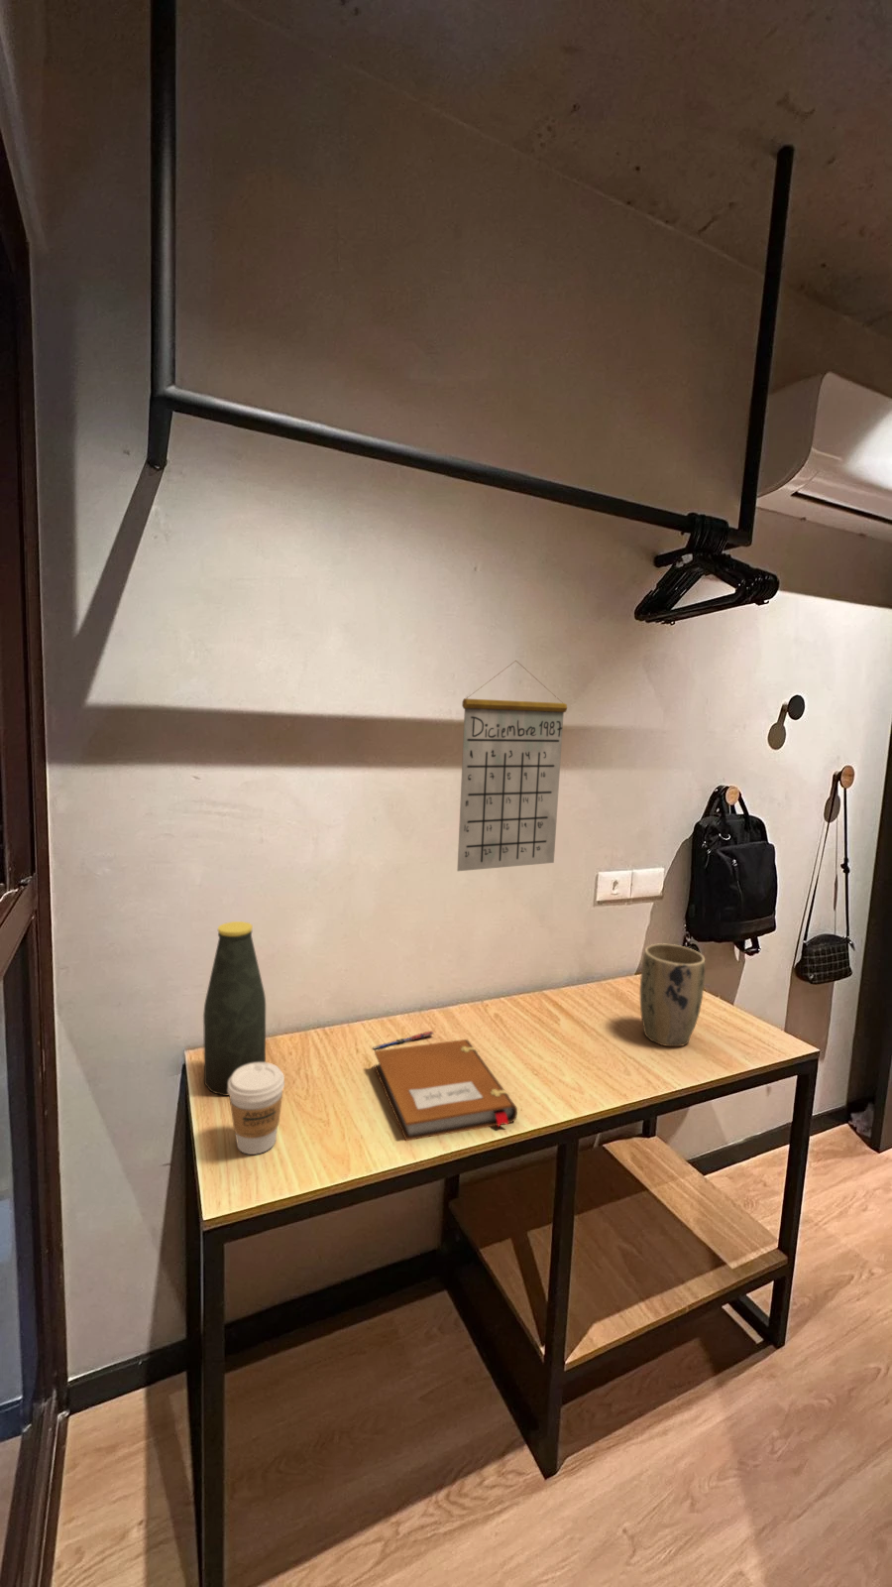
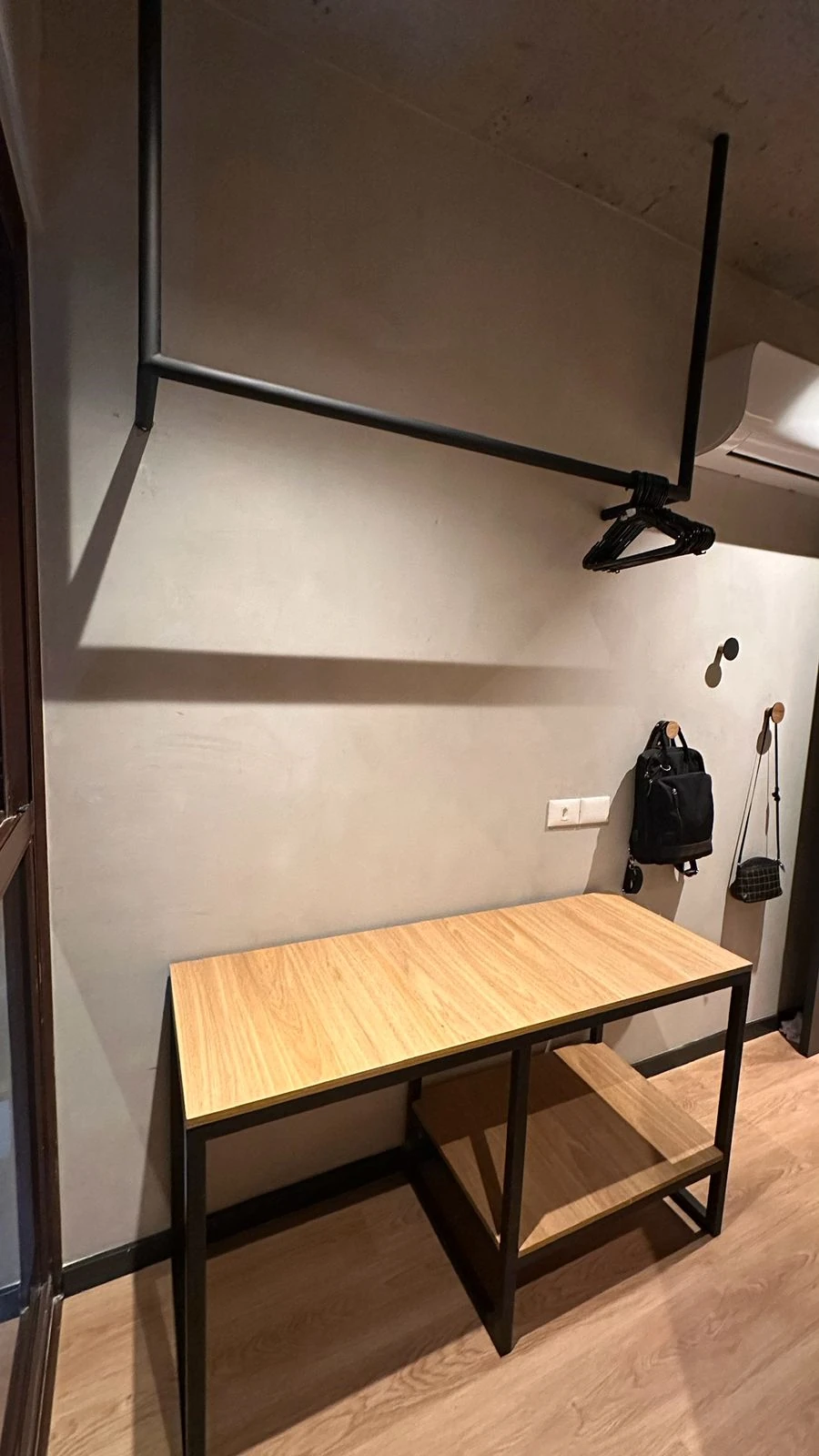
- coffee cup [228,1062,285,1155]
- calendar [456,659,567,872]
- notebook [374,1039,518,1141]
- bottle [203,920,267,1097]
- plant pot [639,942,707,1047]
- pen [371,1030,435,1051]
